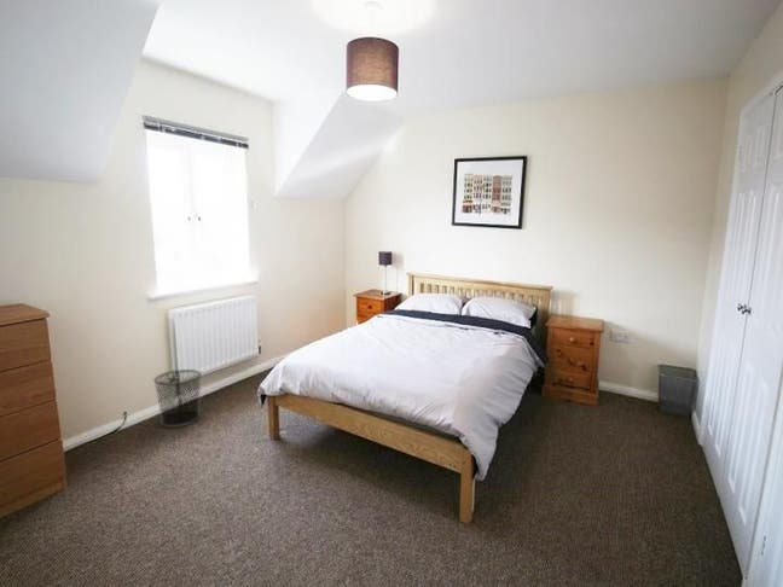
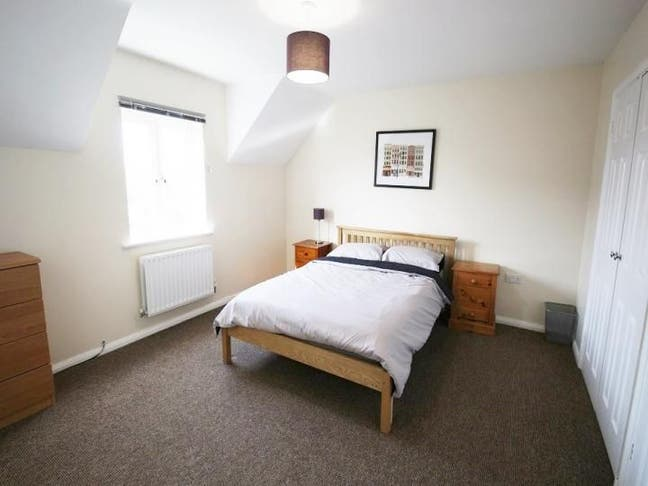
- waste bin [152,368,203,429]
